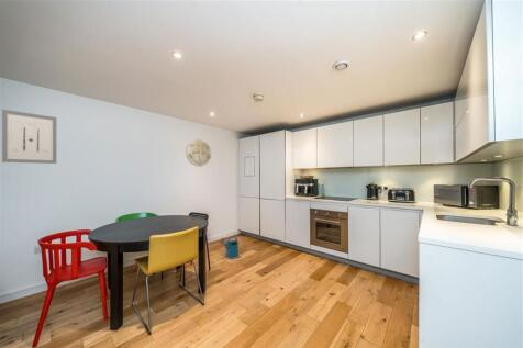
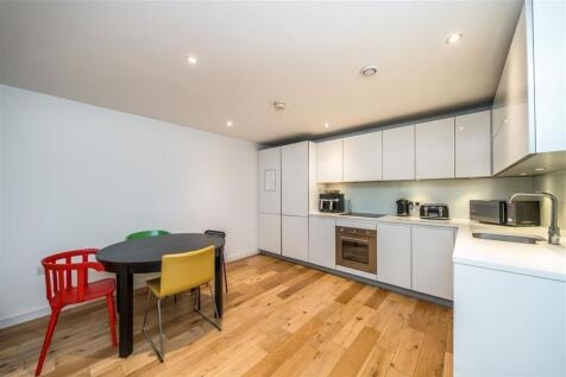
- watering can [219,235,240,260]
- wall decoration [185,138,212,168]
- wall art [1,109,57,165]
